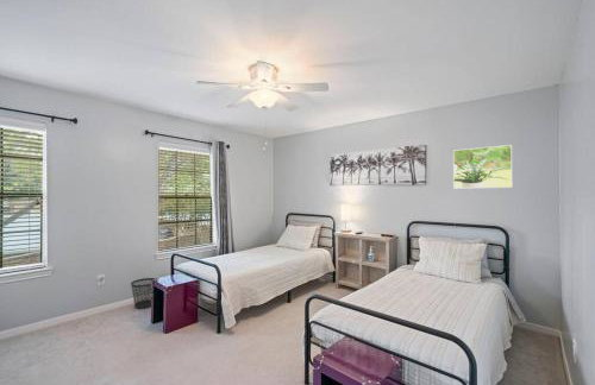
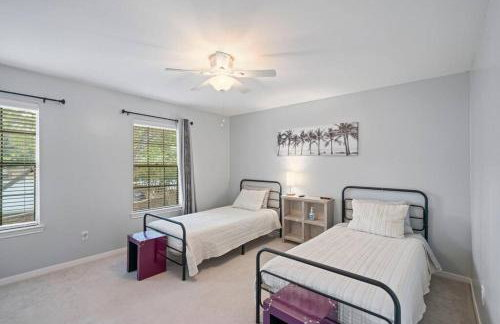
- wastebasket [130,277,156,310]
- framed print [452,144,513,189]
